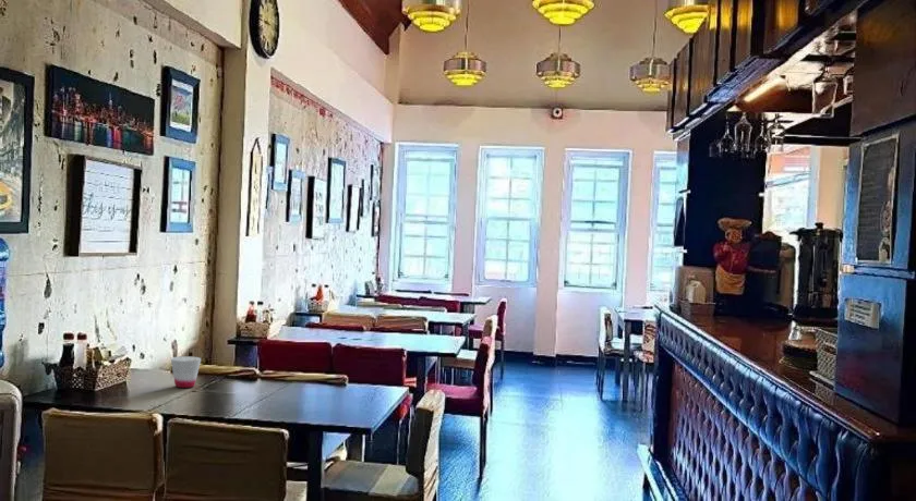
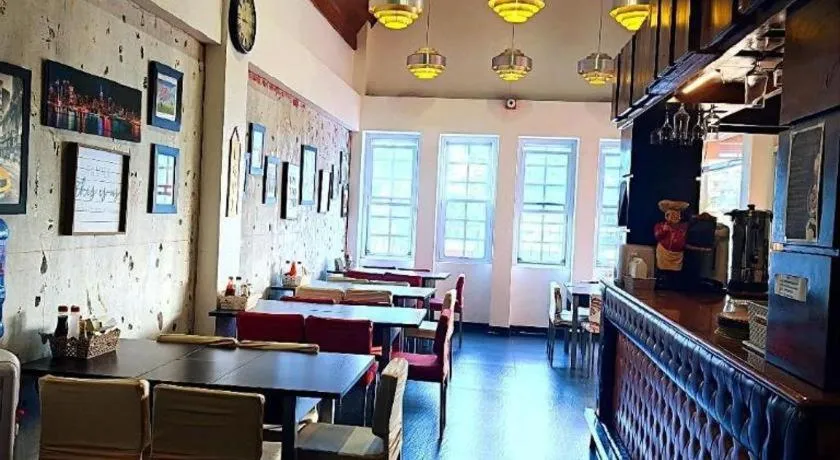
- cup [170,355,202,389]
